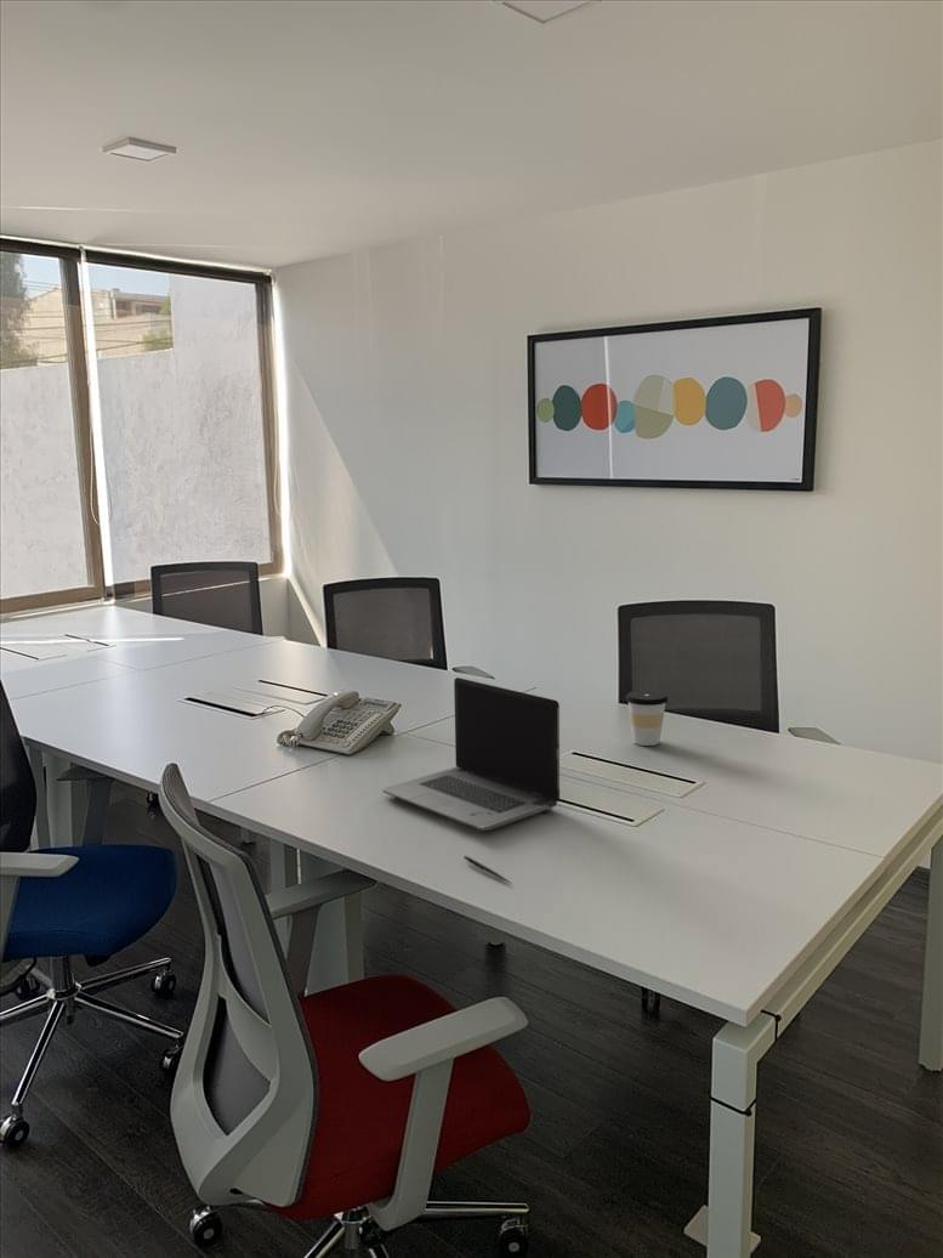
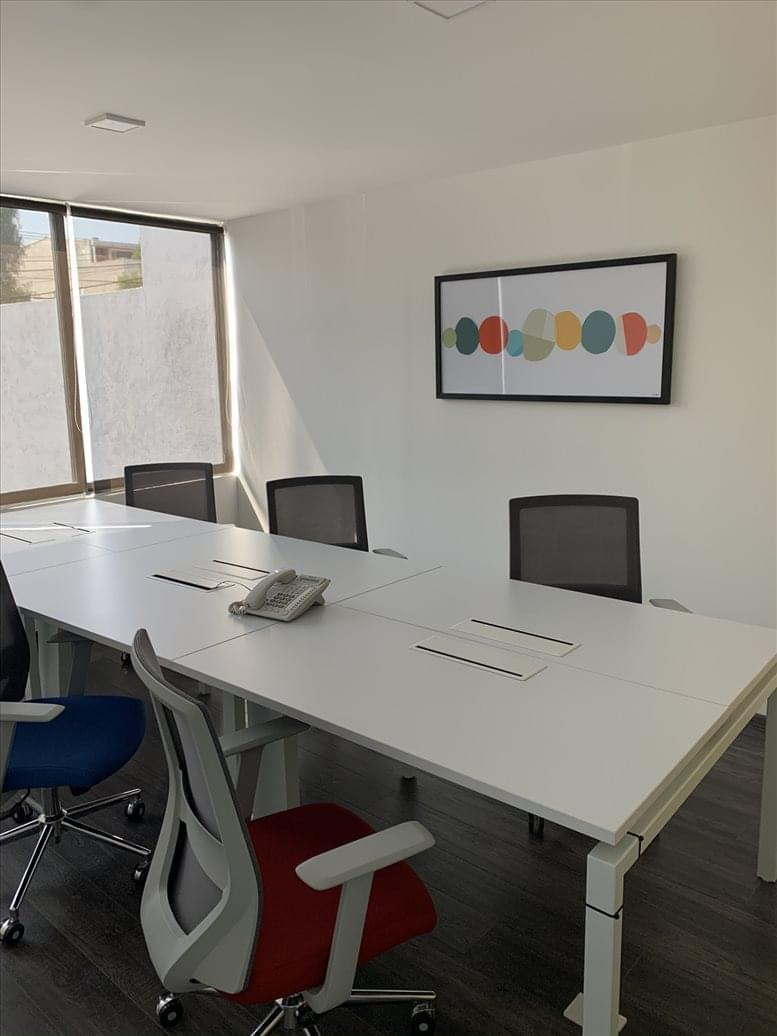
- coffee cup [625,690,670,747]
- pen [462,855,511,884]
- laptop computer [381,676,561,832]
